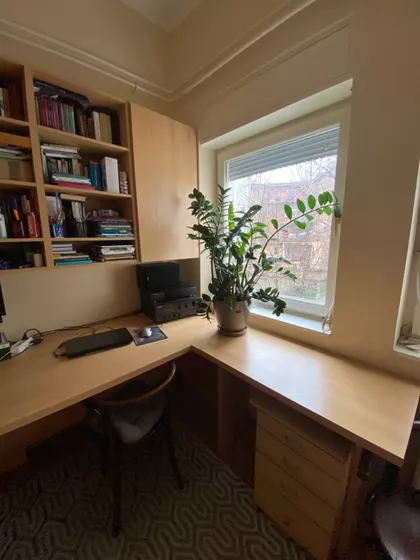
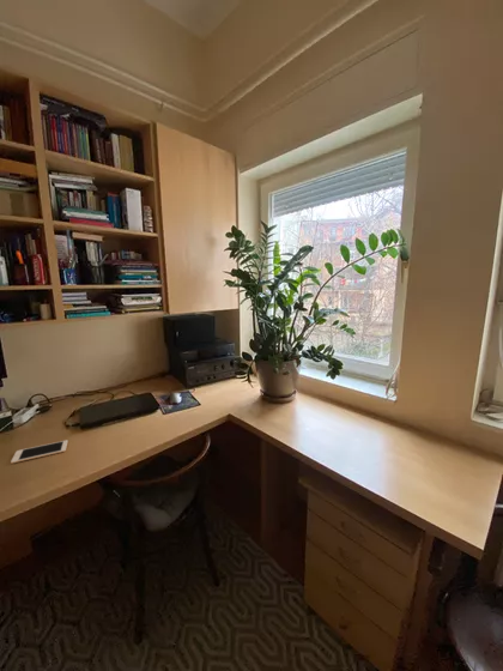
+ cell phone [10,439,69,465]
